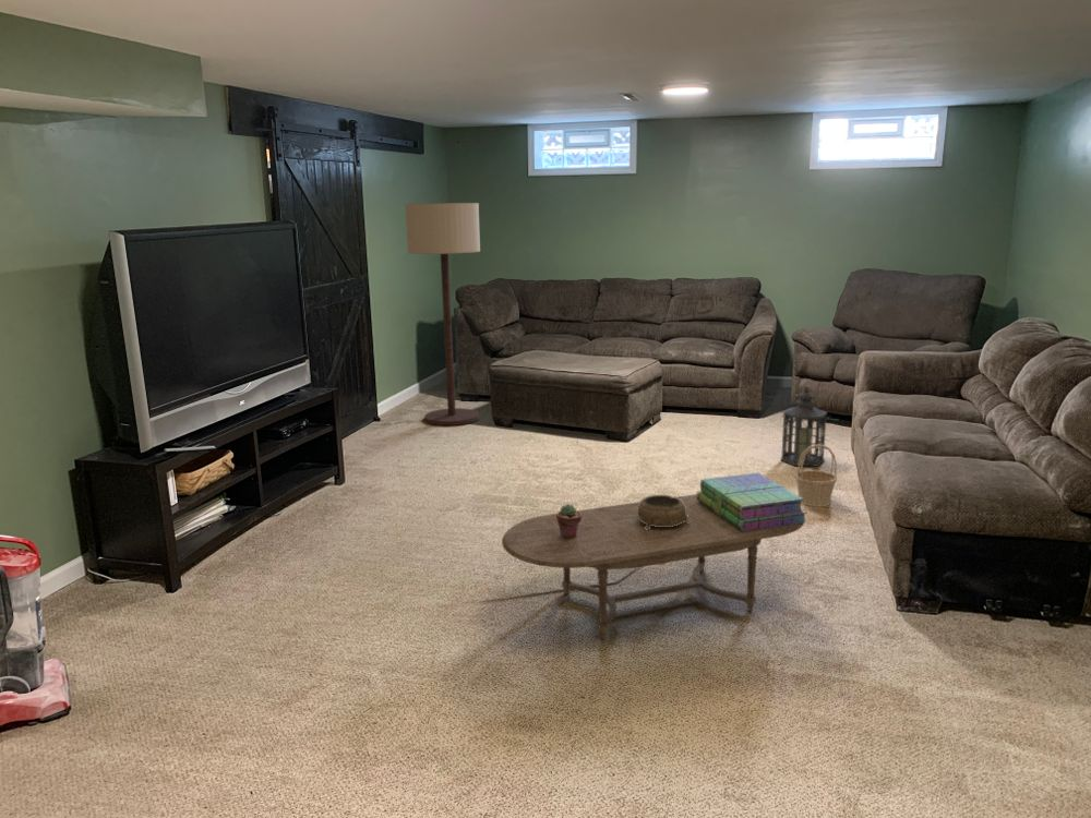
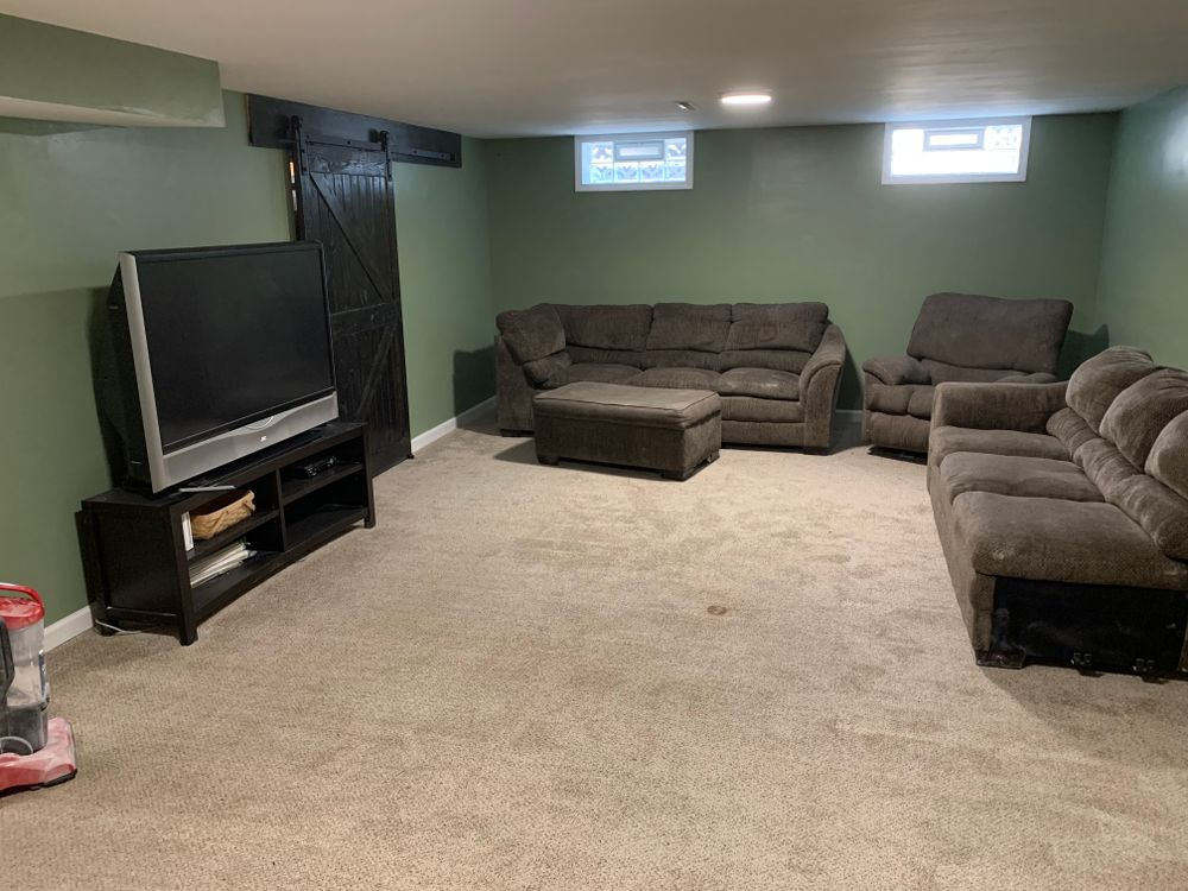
- floor lamp [405,202,481,426]
- potted succulent [555,503,582,539]
- coffee table [501,493,806,639]
- basket [794,445,838,507]
- lantern [780,385,828,468]
- decorative bowl [637,494,691,530]
- stack of books [696,471,808,531]
